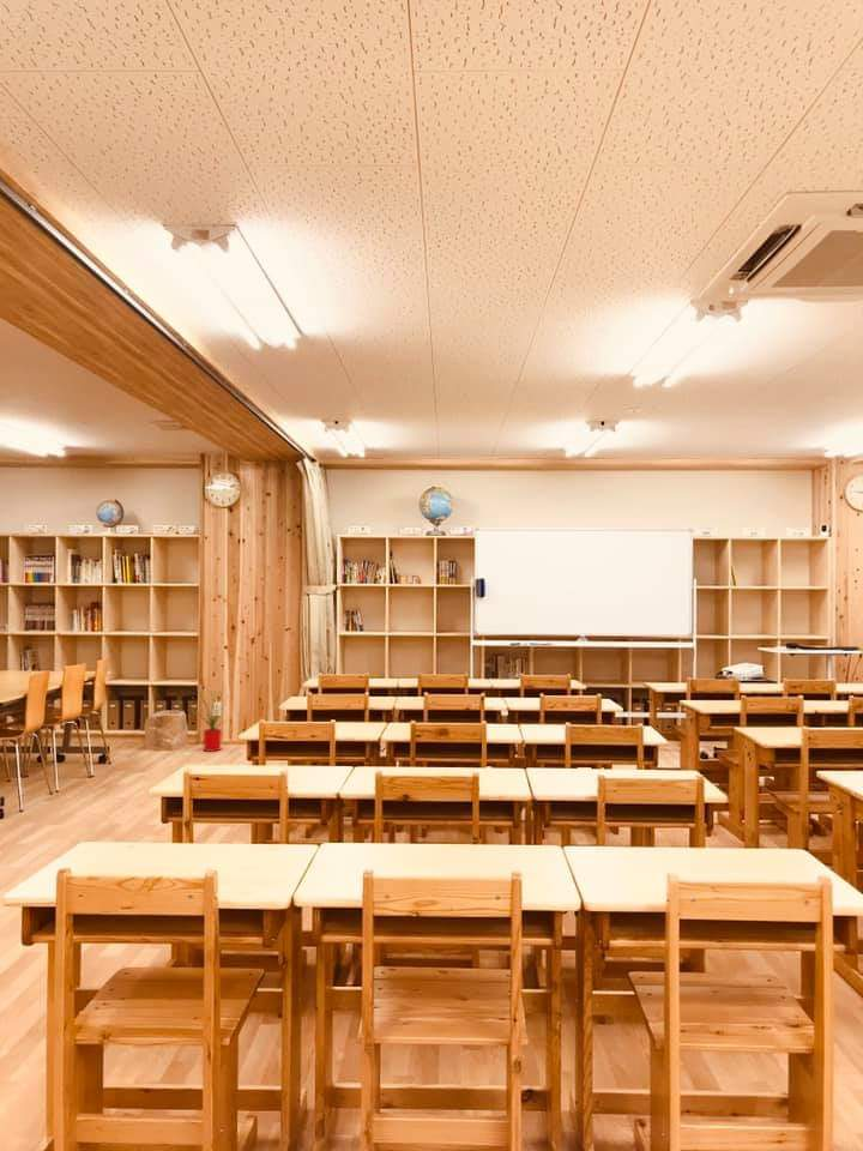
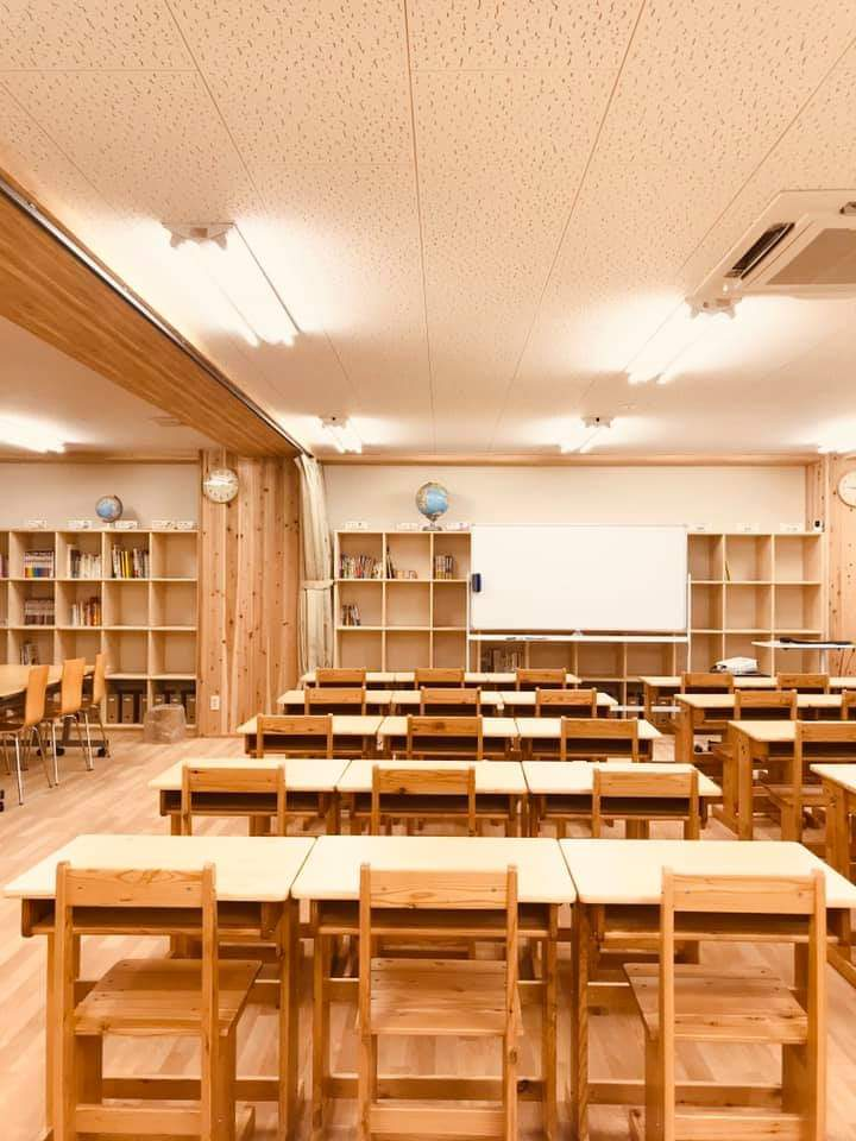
- house plant [189,686,229,753]
